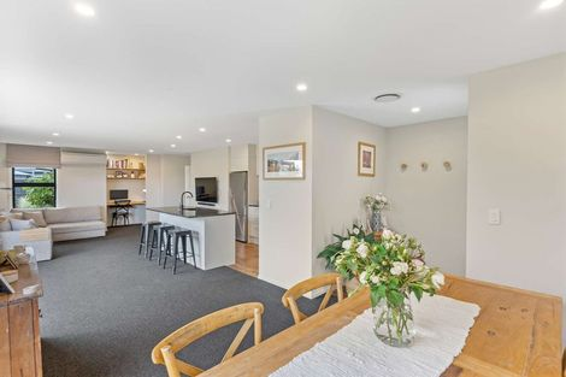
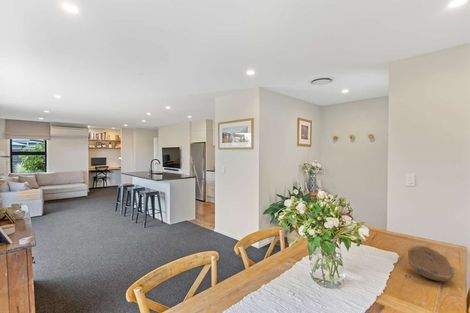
+ bowl [407,245,455,283]
